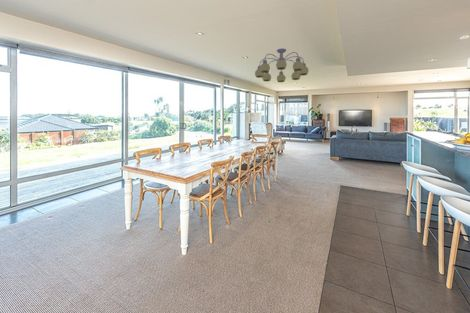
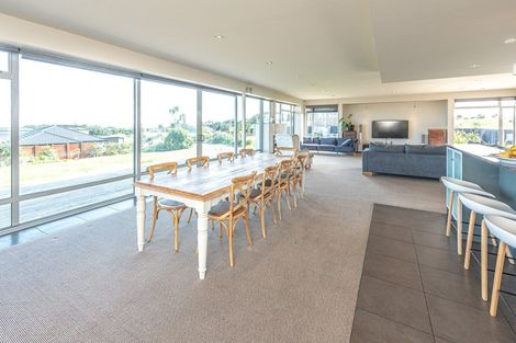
- chandelier [254,47,310,83]
